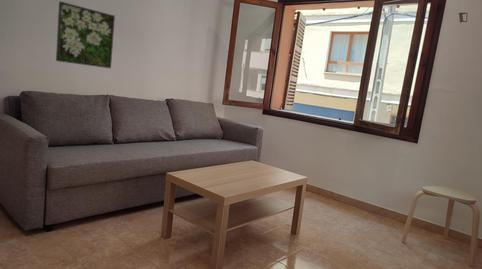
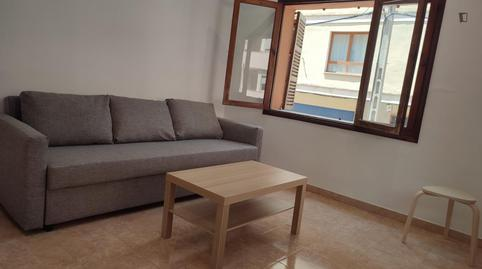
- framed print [55,0,116,69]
